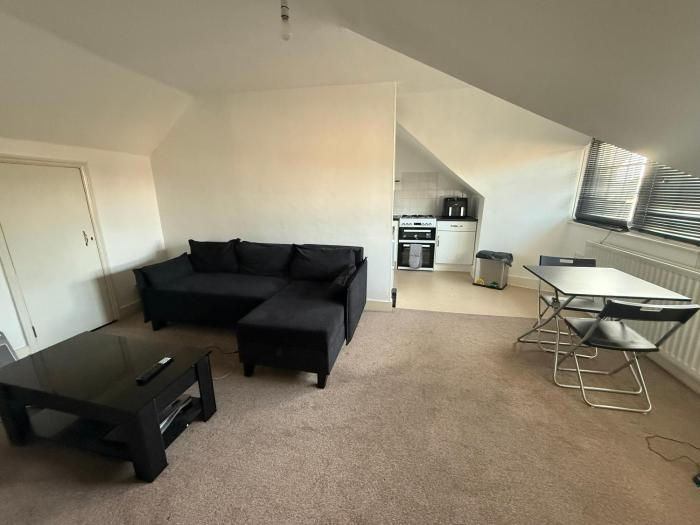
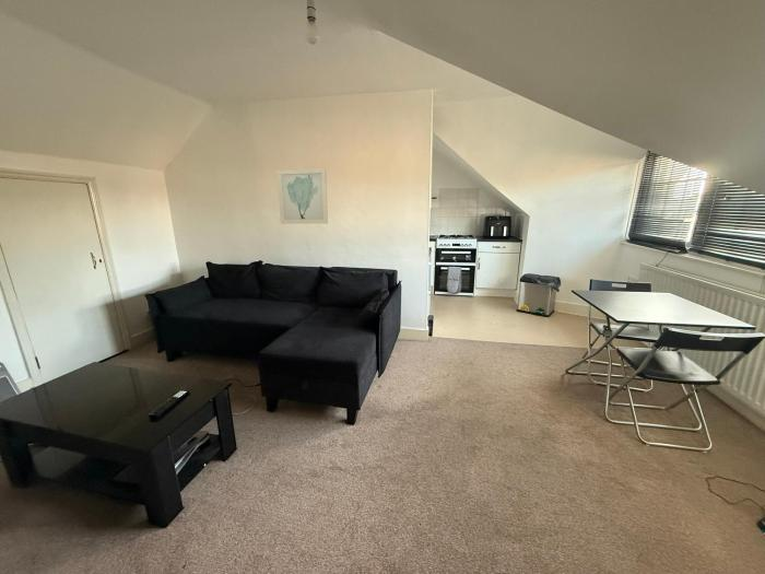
+ wall art [275,167,329,225]
